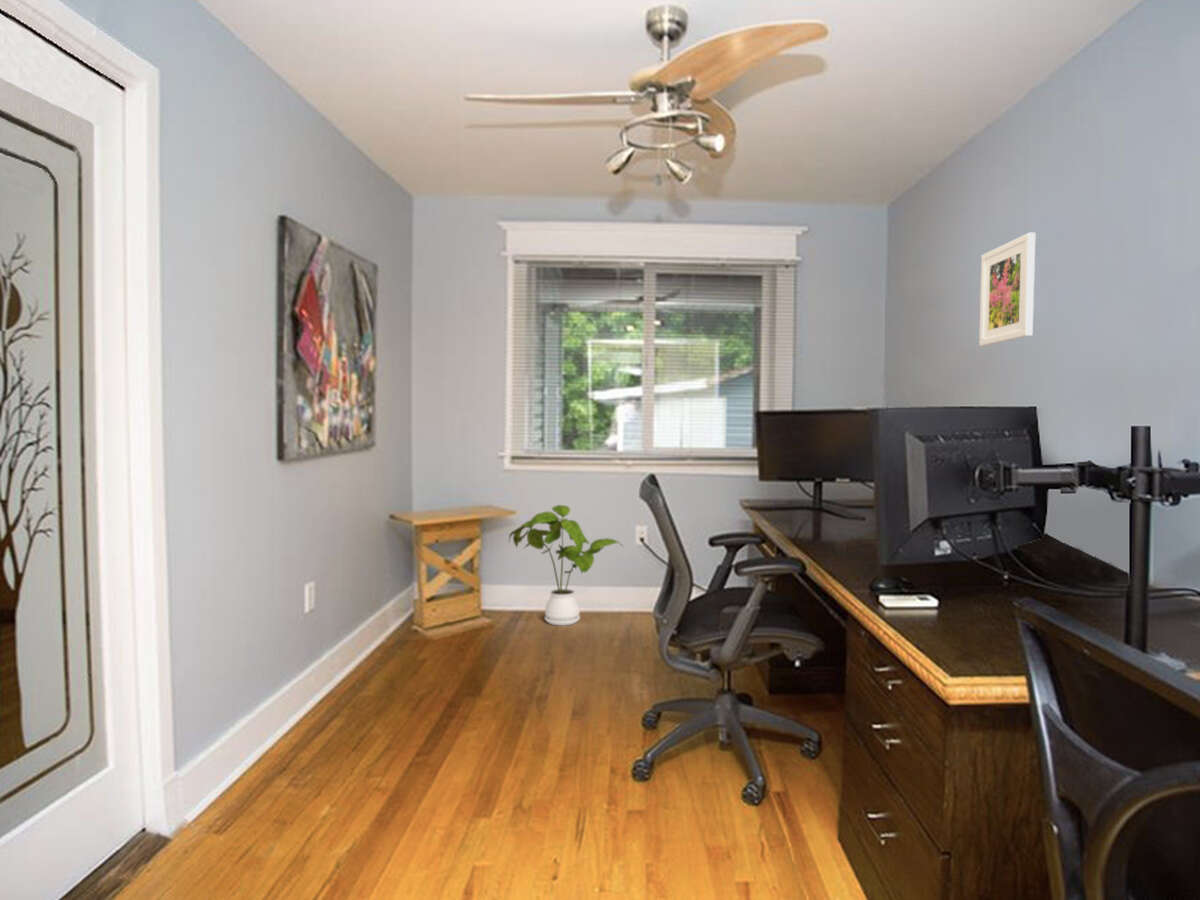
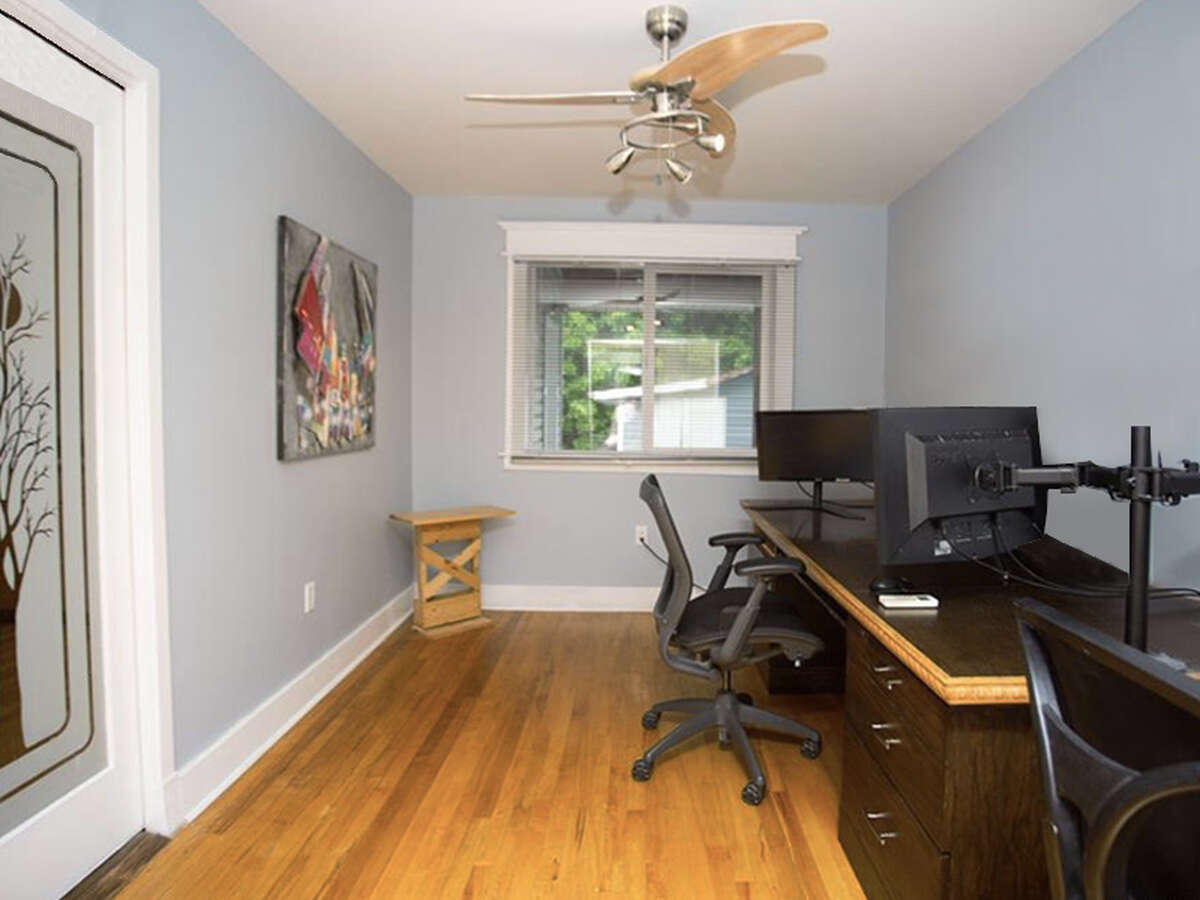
- house plant [508,504,625,627]
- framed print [978,232,1036,347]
